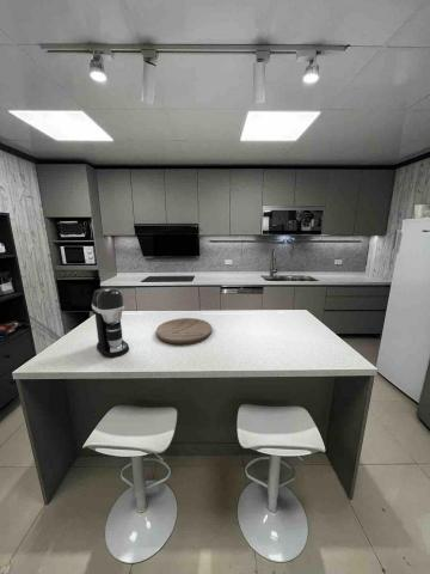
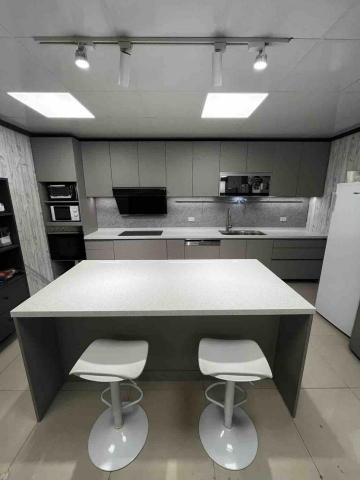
- coffee maker [91,287,130,359]
- cutting board [155,317,213,346]
